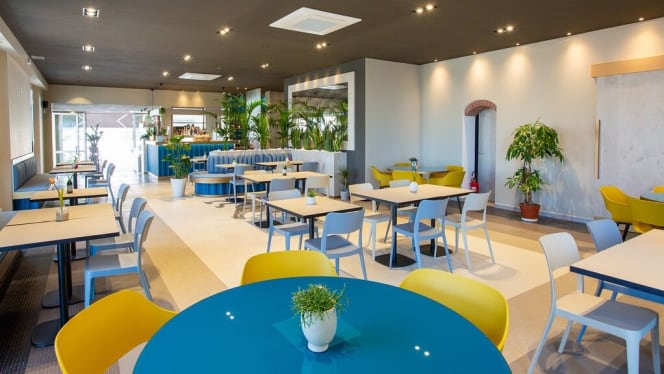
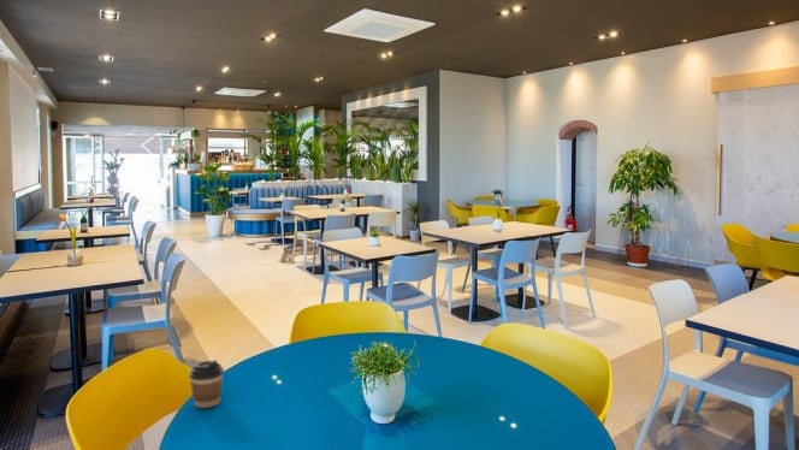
+ coffee cup [188,359,225,409]
